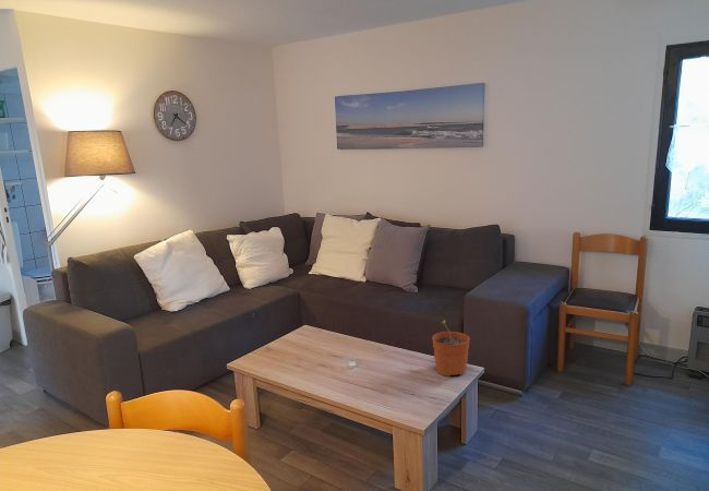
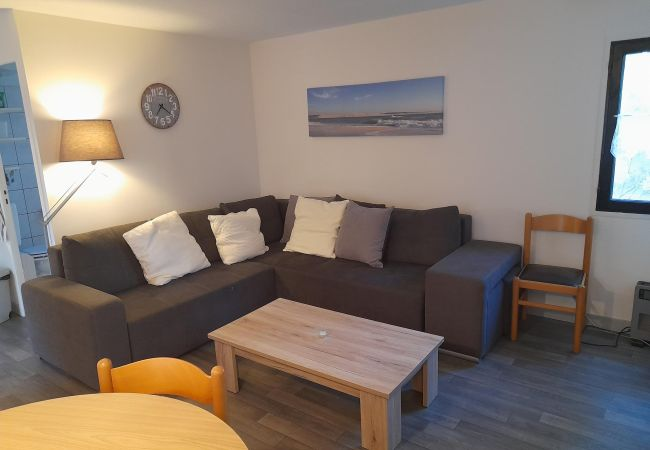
- plant pot [431,320,471,378]
